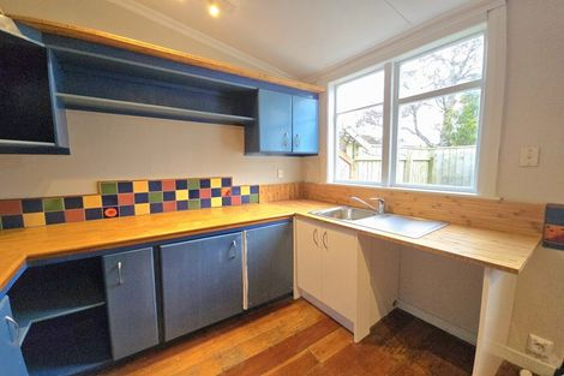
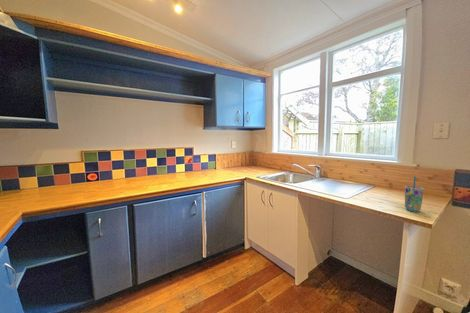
+ cup [404,175,425,213]
